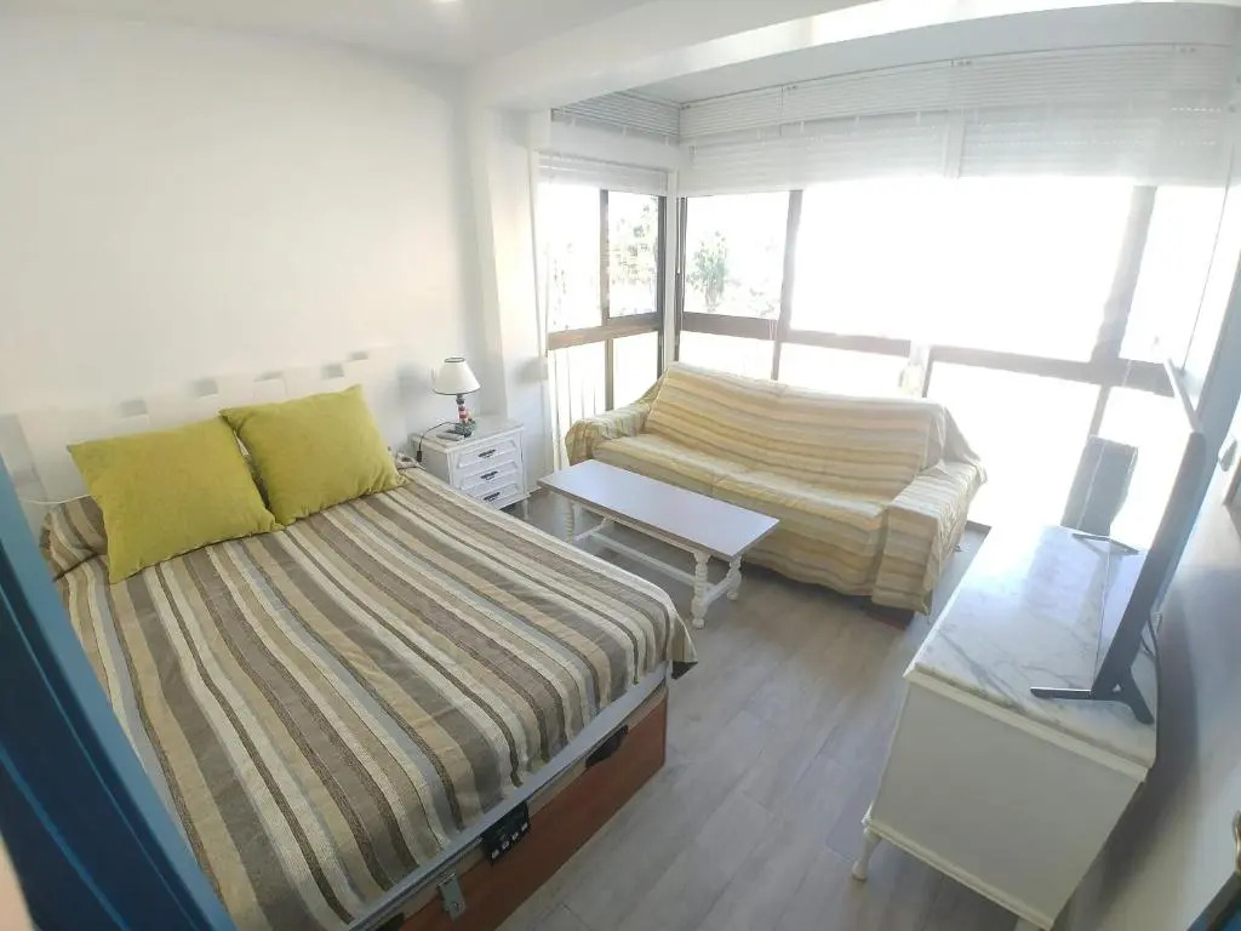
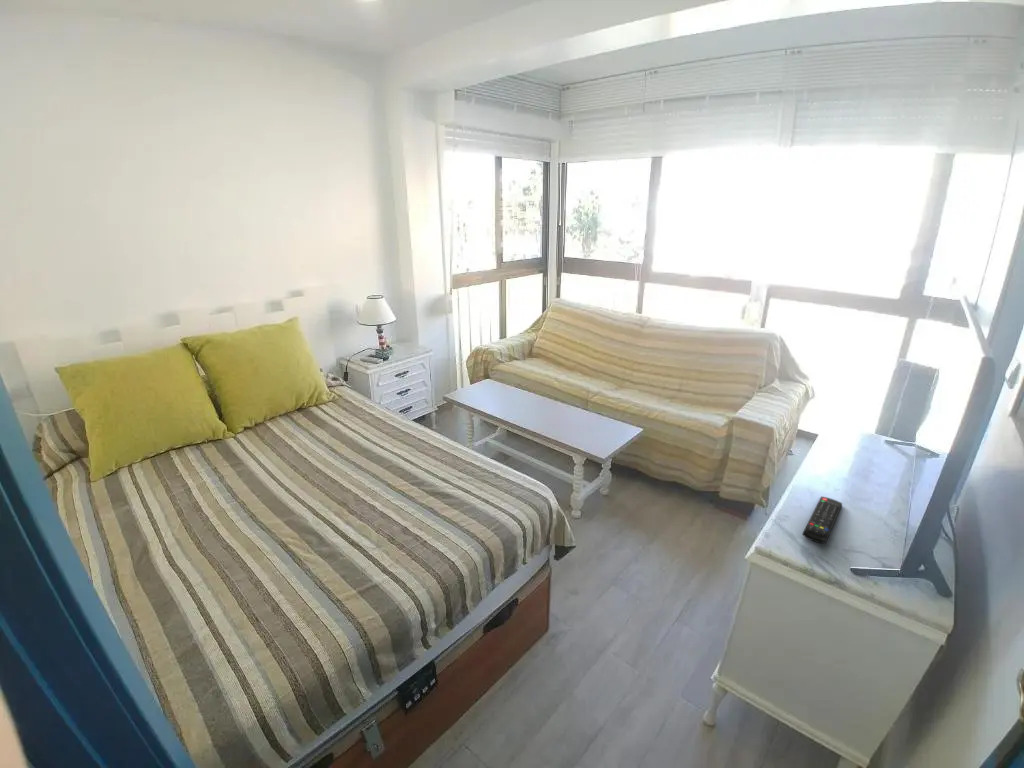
+ remote control [801,495,843,545]
